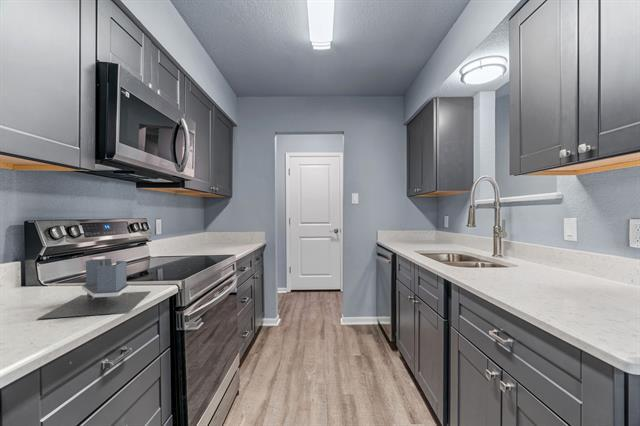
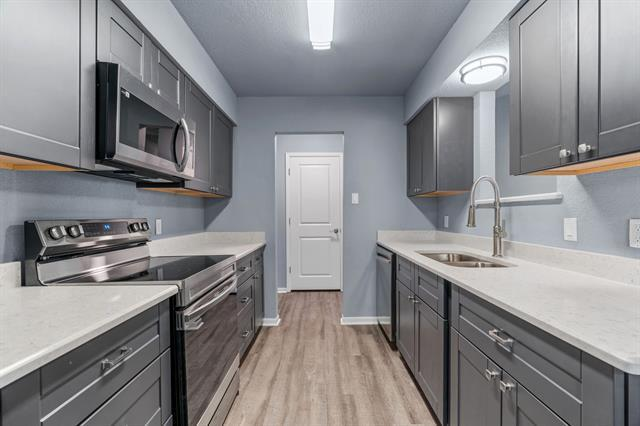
- utensil holder [37,258,151,320]
